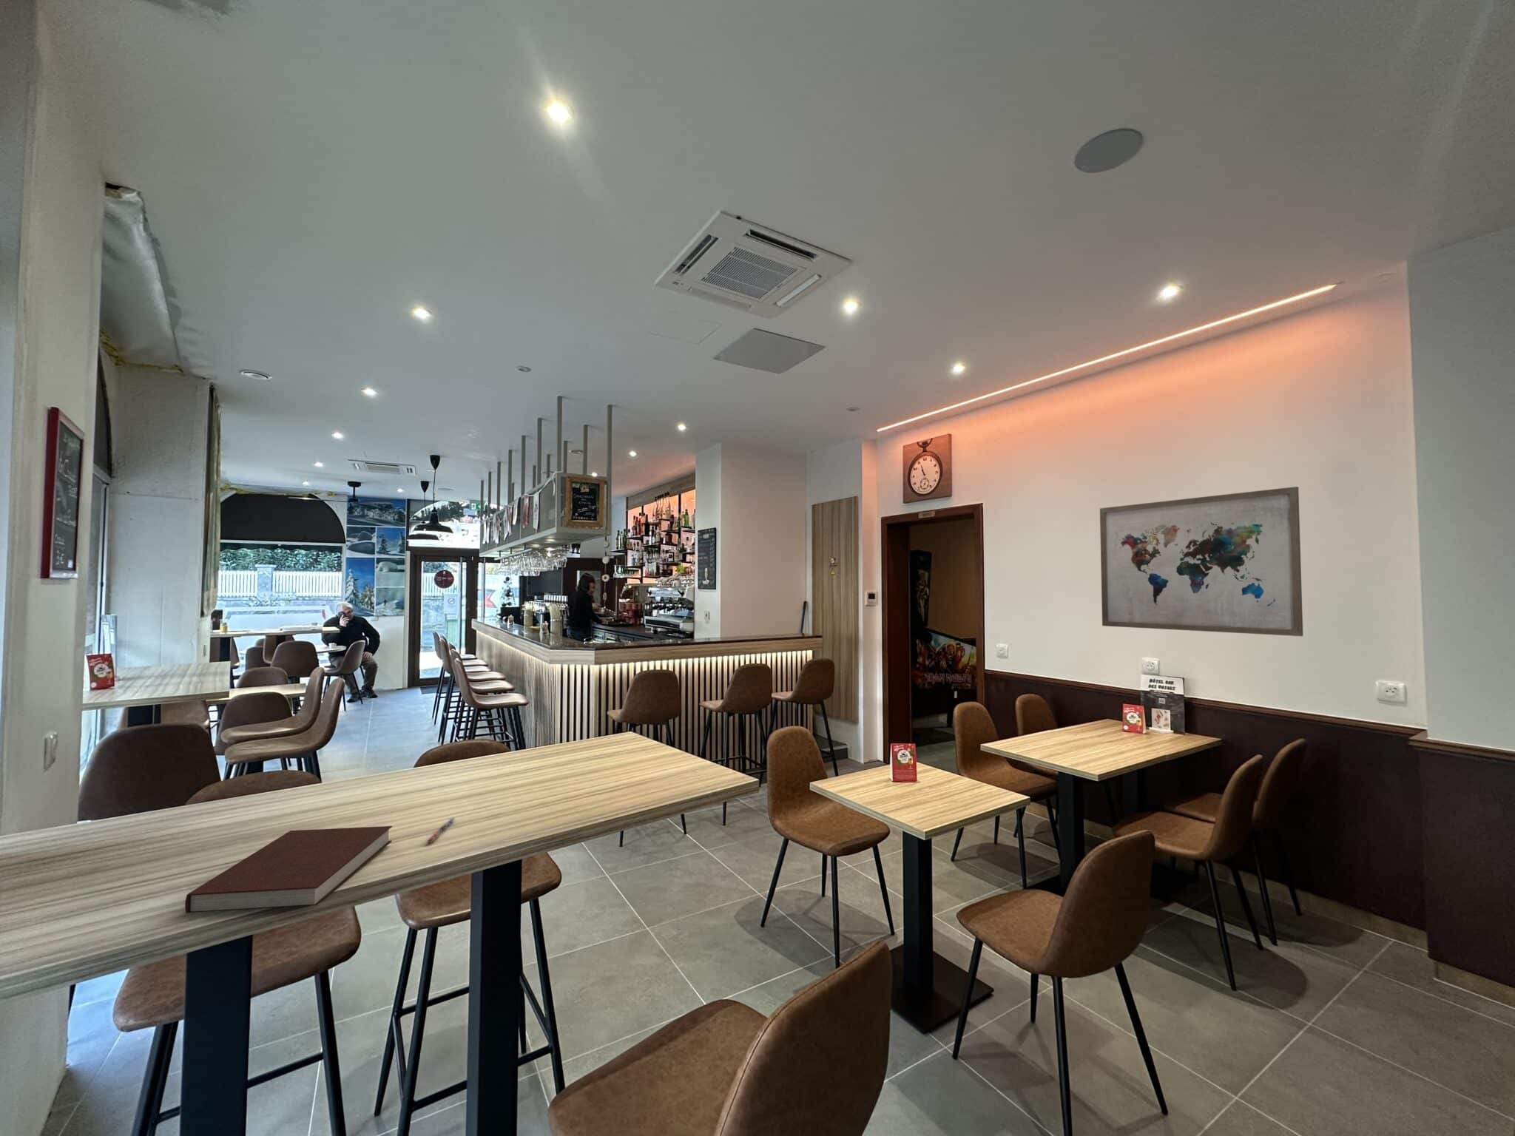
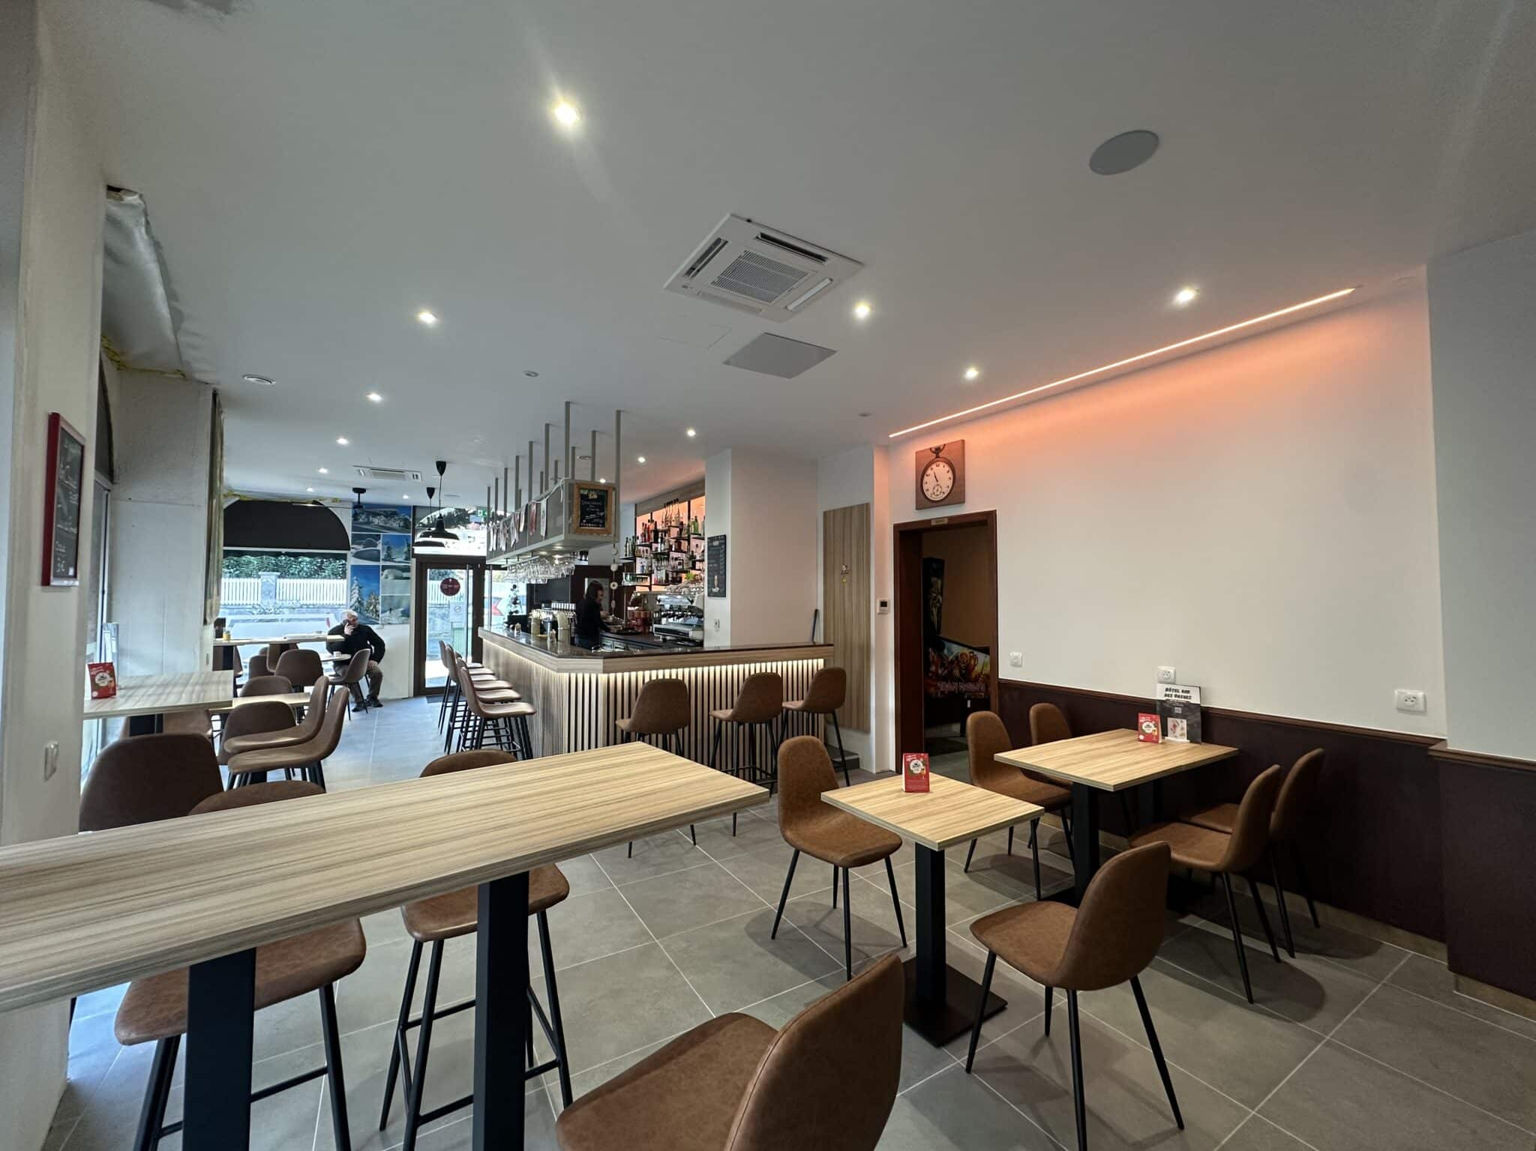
- notebook [184,826,392,913]
- wall art [1099,486,1304,637]
- pen [426,816,456,844]
